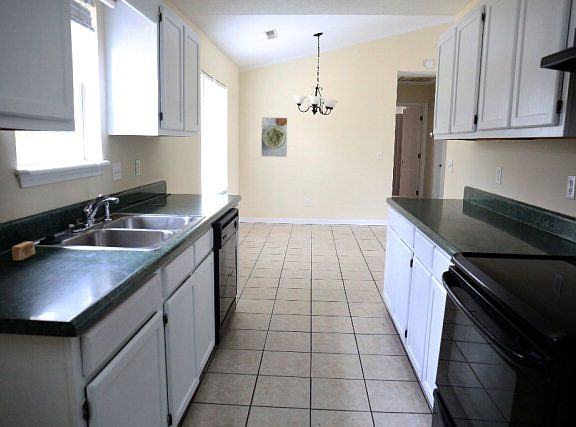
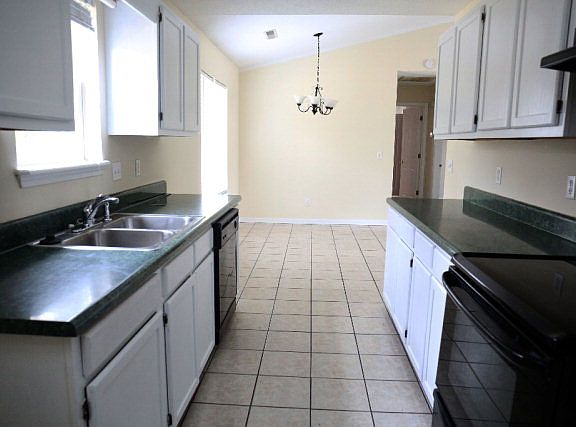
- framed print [260,117,288,158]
- soap bar [11,241,36,261]
